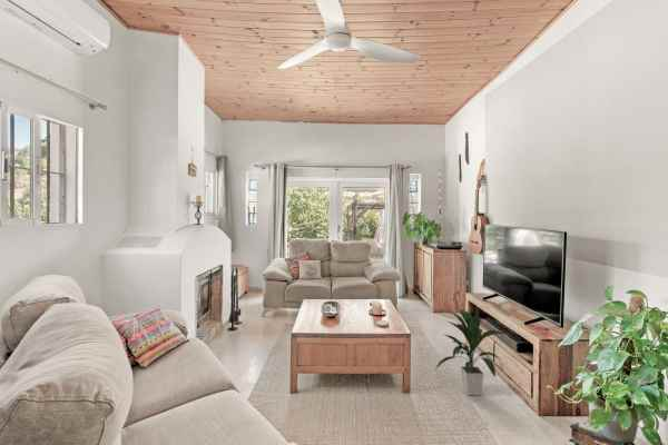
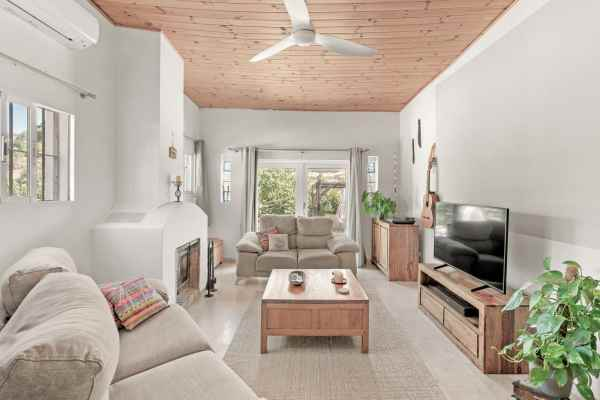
- indoor plant [434,308,511,396]
